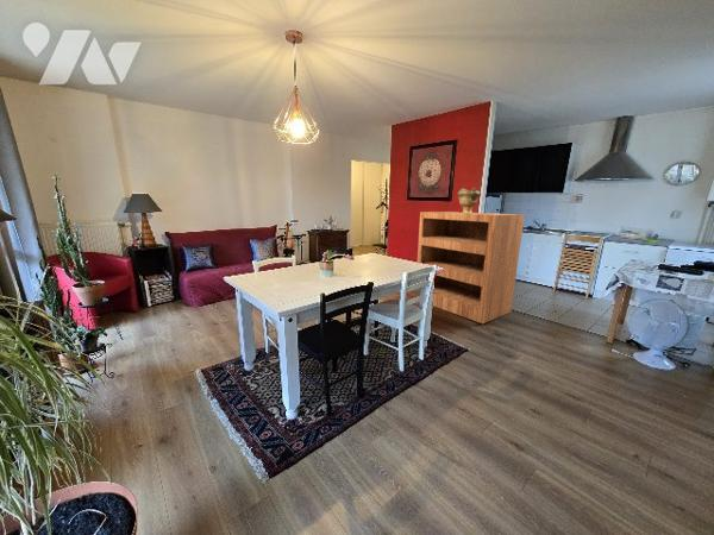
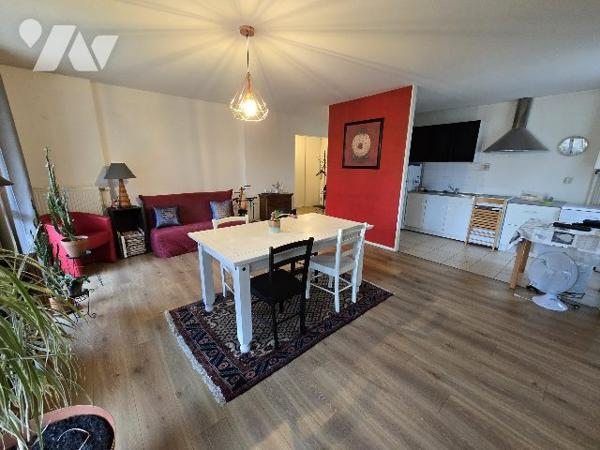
- bookshelf [416,210,526,325]
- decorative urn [457,187,482,213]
